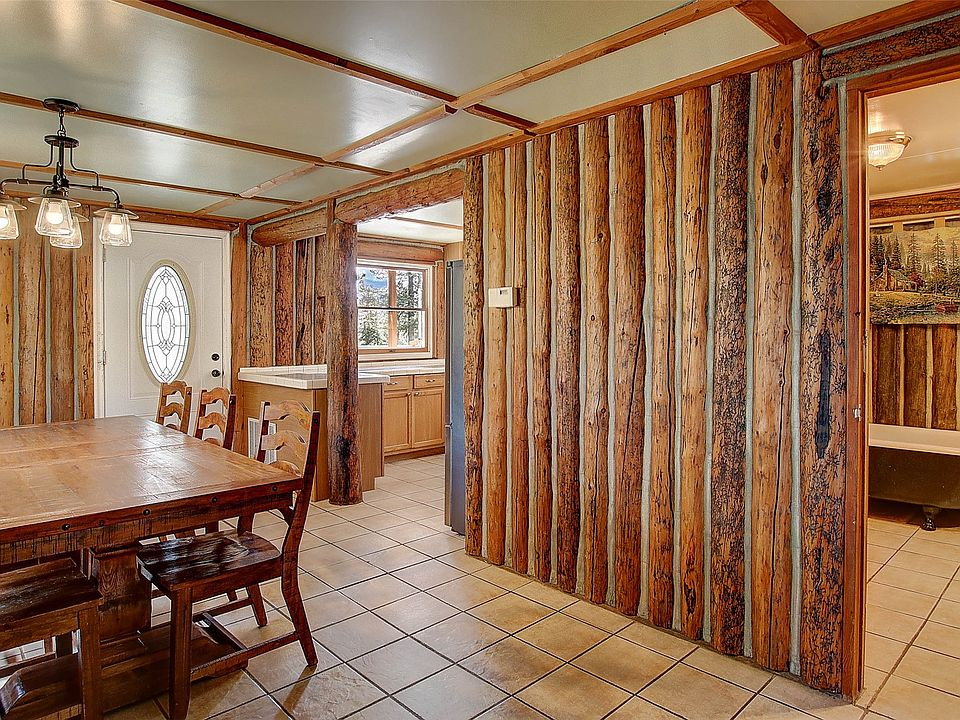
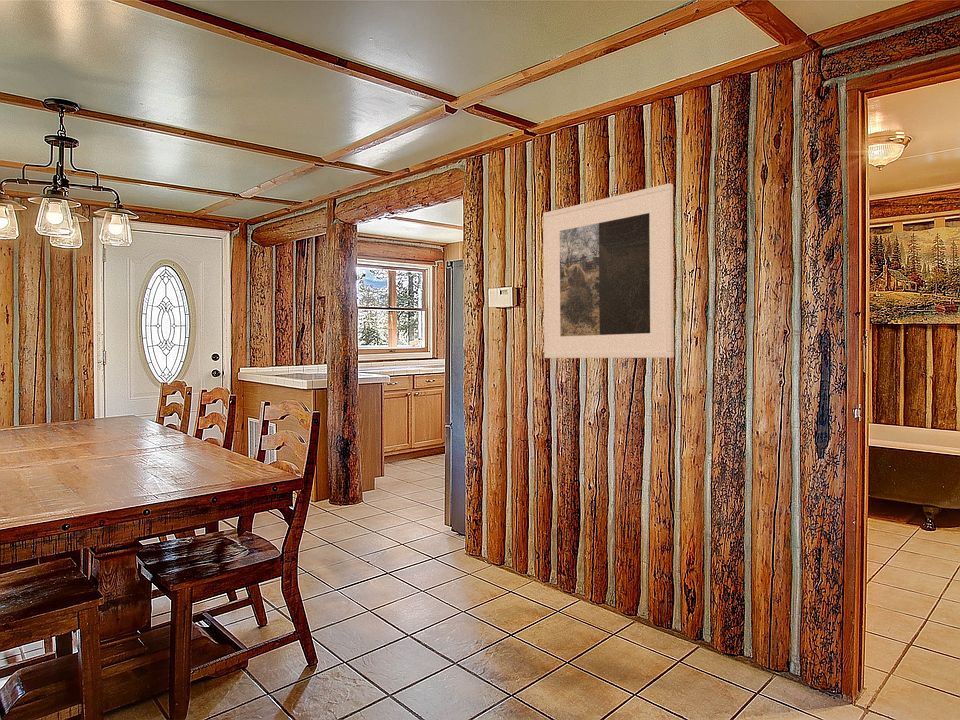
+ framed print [542,182,675,359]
